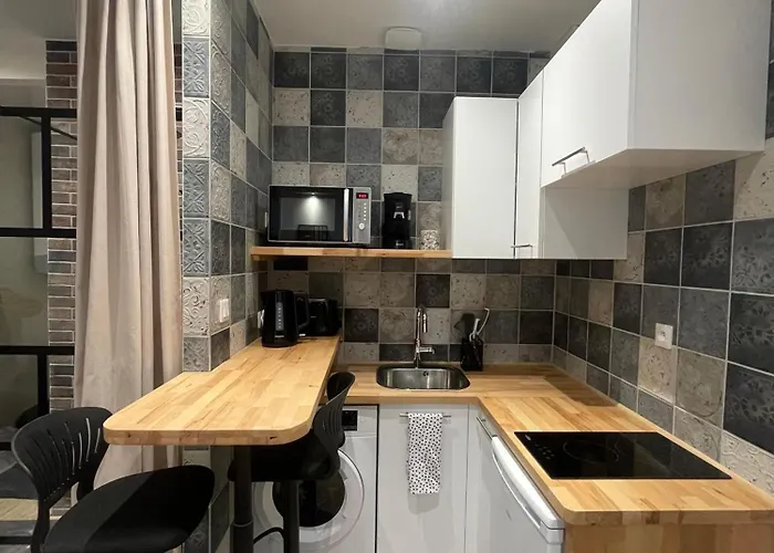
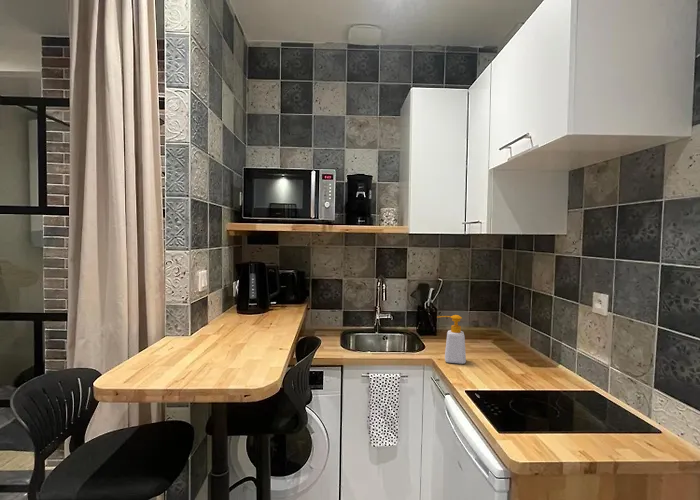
+ soap bottle [436,314,467,365]
